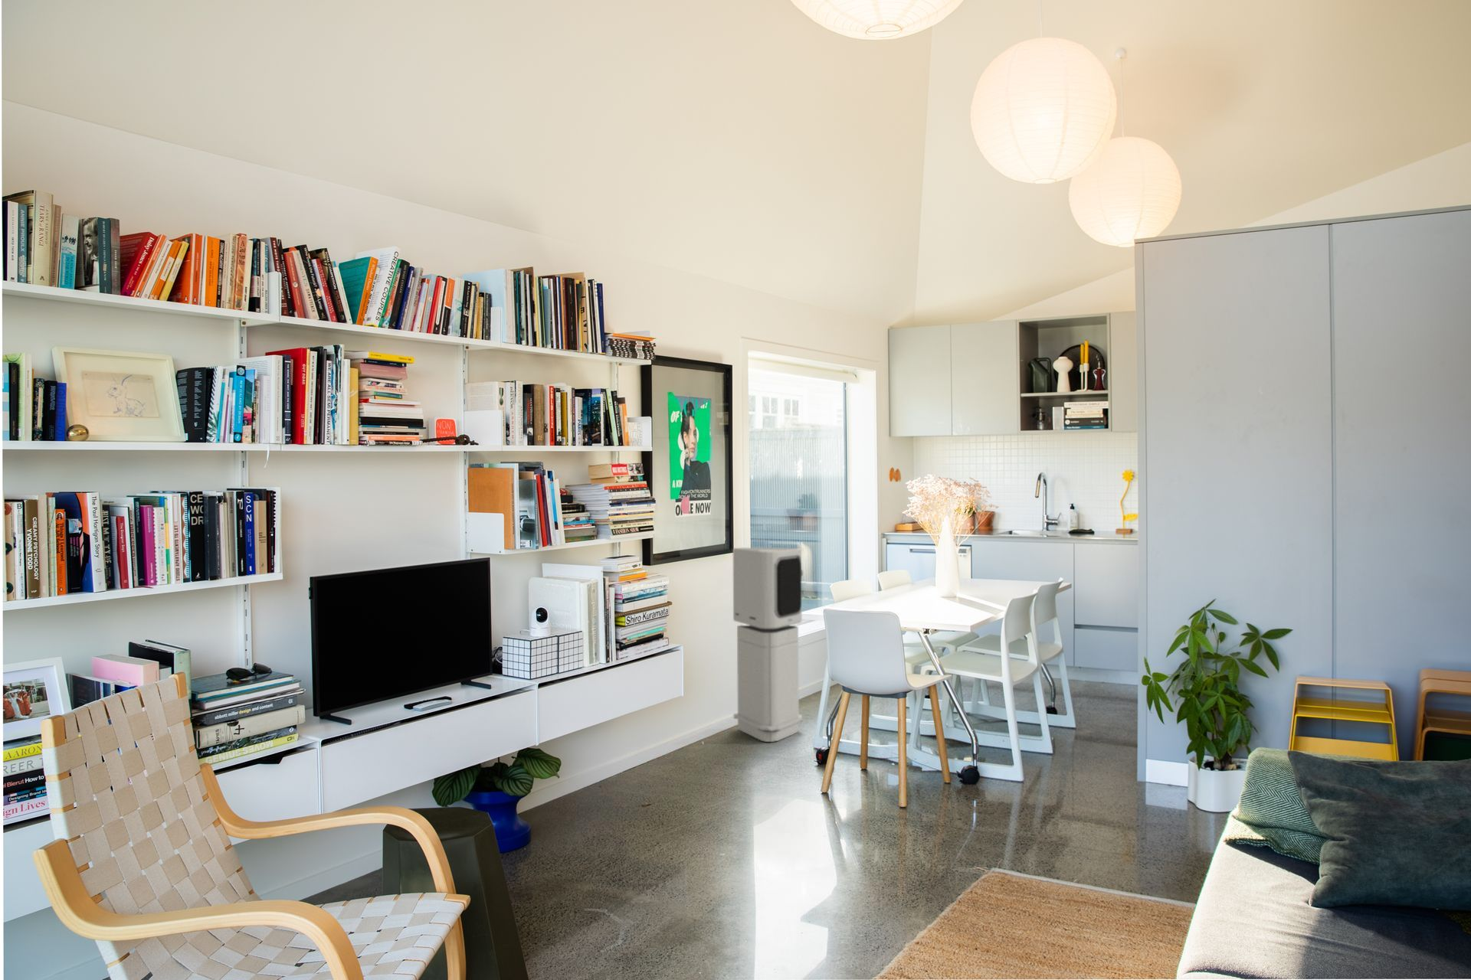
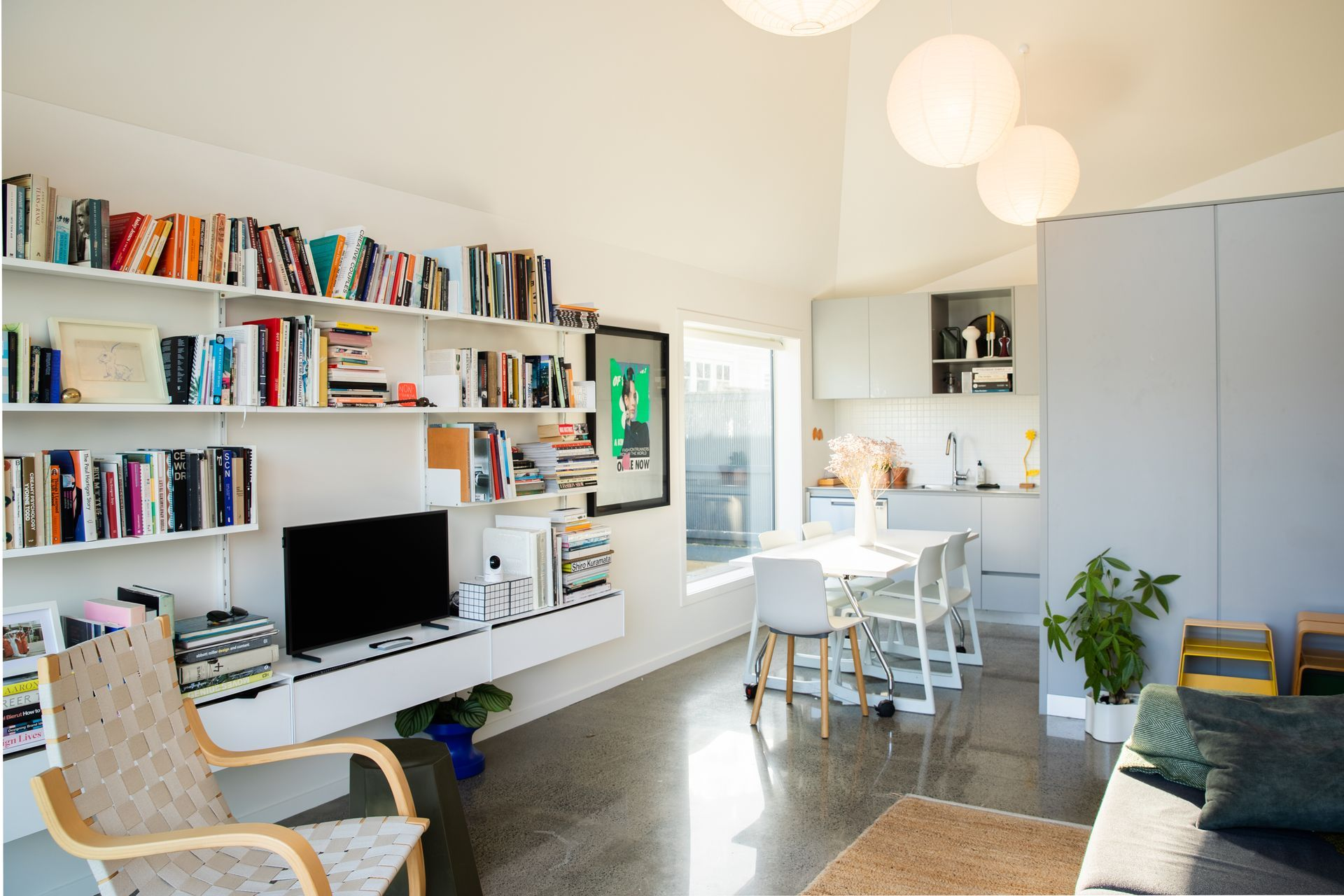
- air purifier [732,547,803,743]
